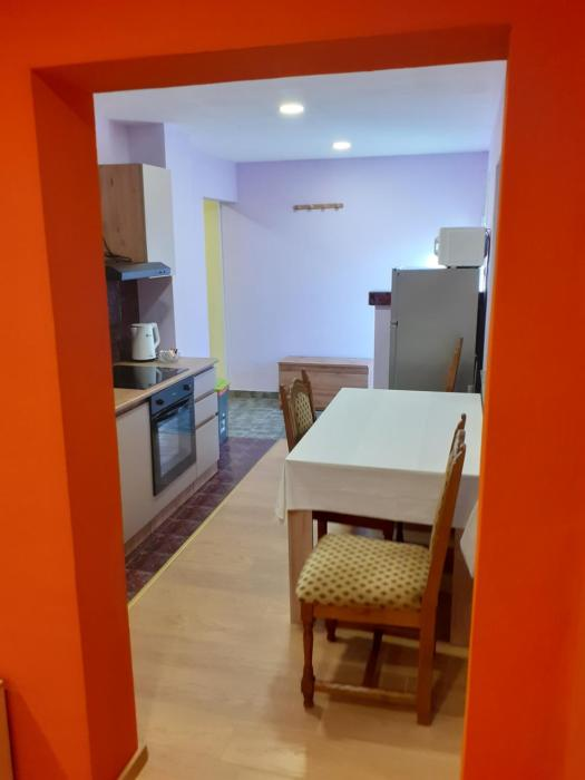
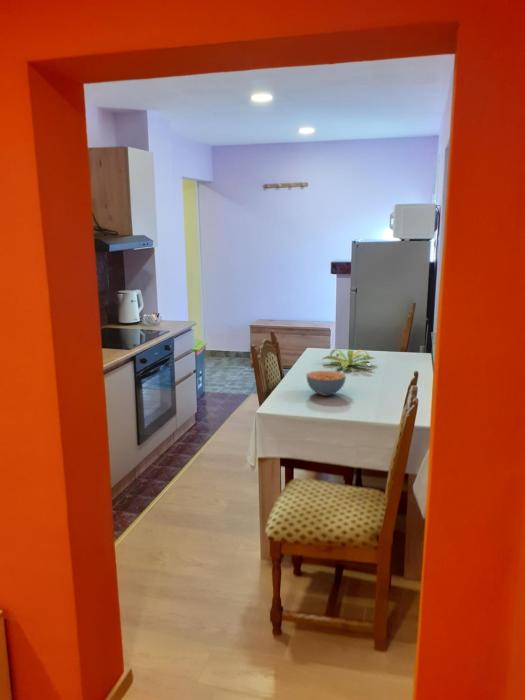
+ plant [322,348,377,371]
+ cereal bowl [305,370,347,397]
